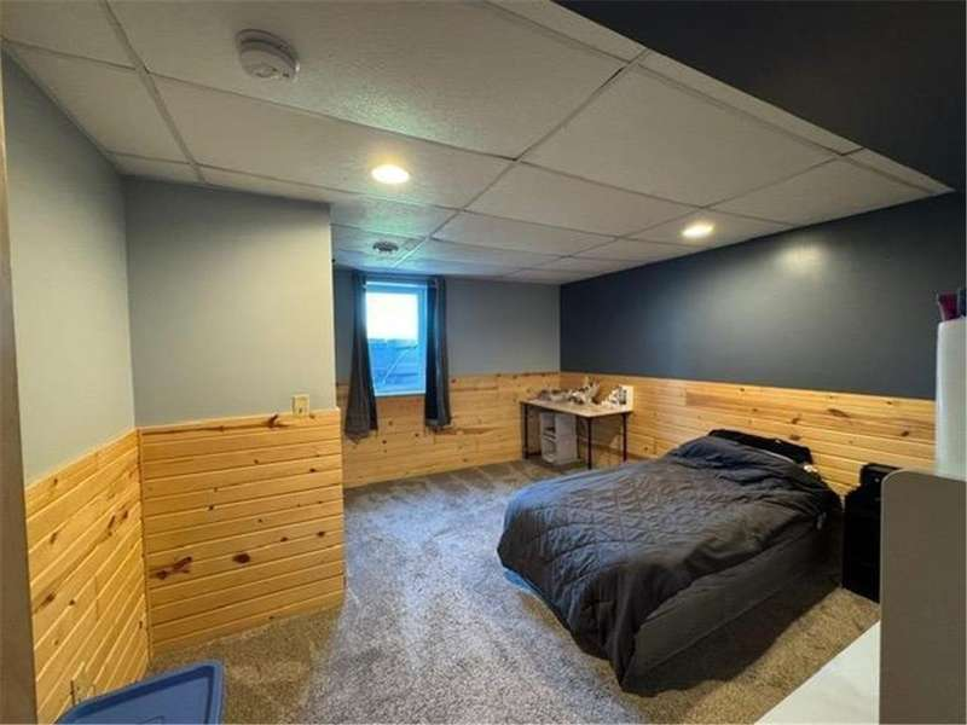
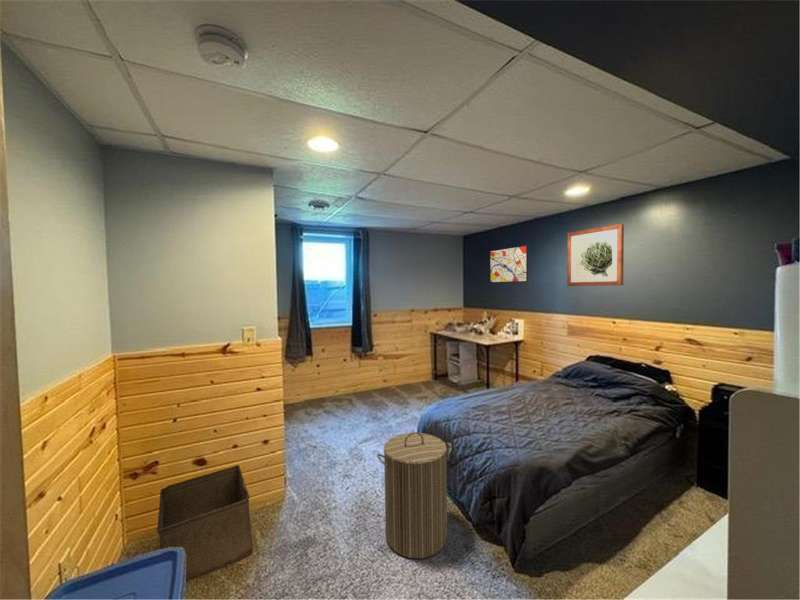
+ wall art [489,244,529,284]
+ storage bin [156,464,254,582]
+ laundry hamper [376,431,453,560]
+ wall art [566,223,625,287]
